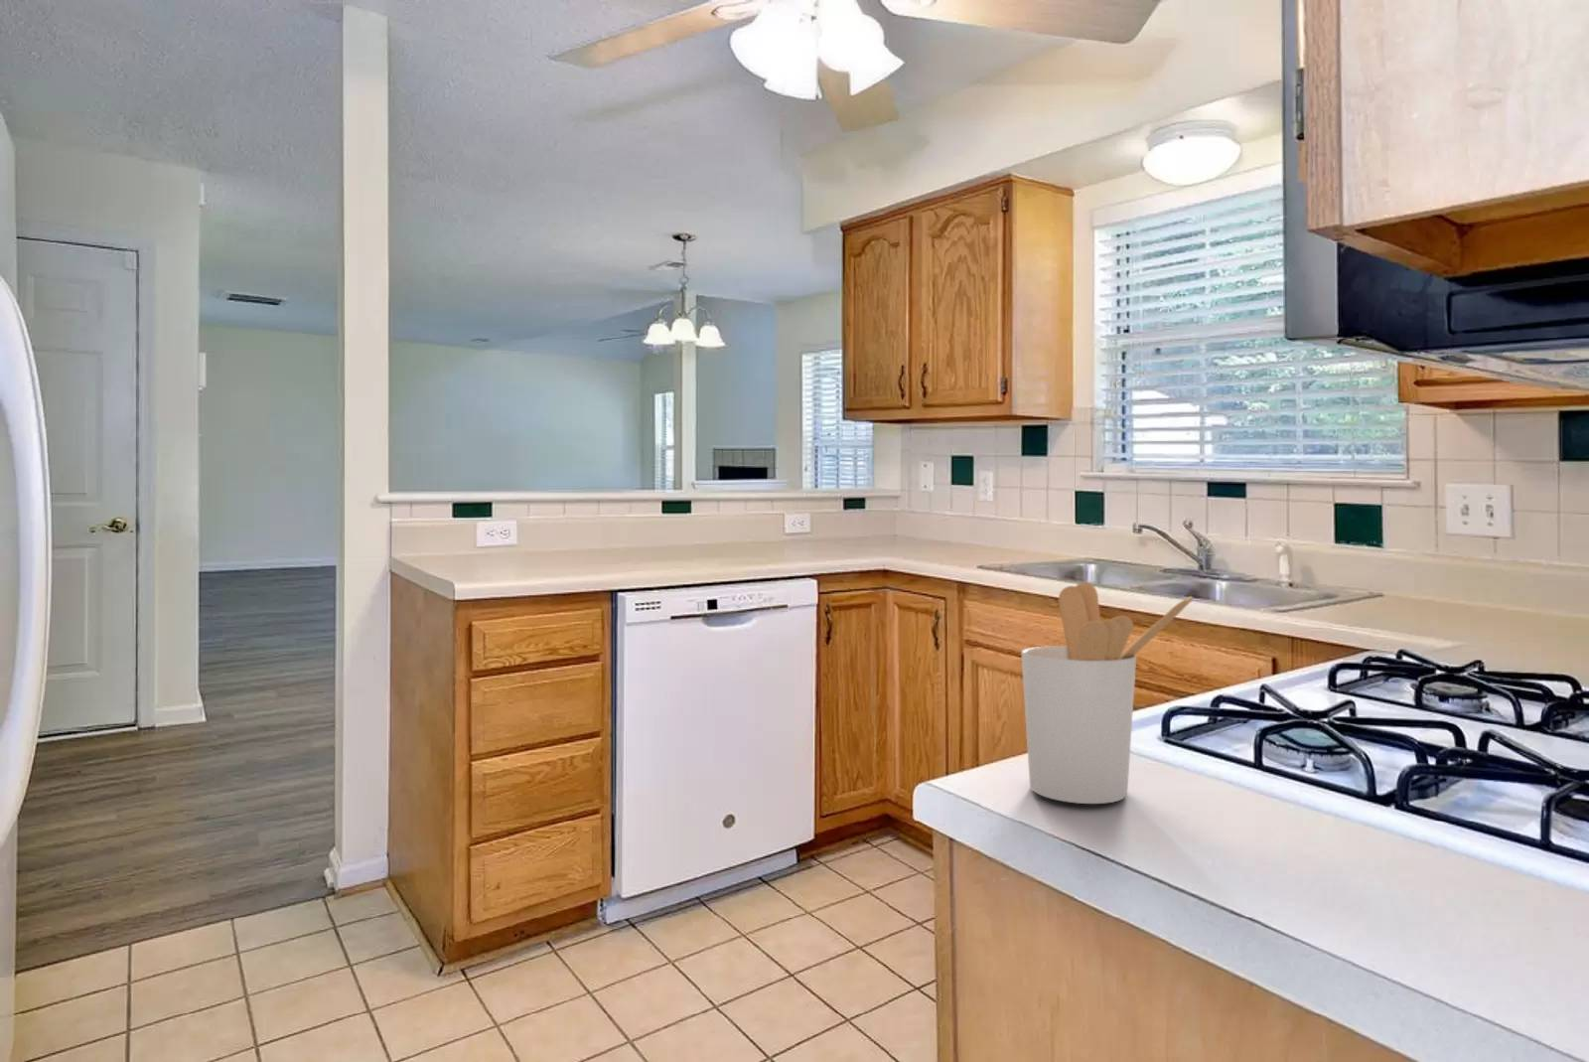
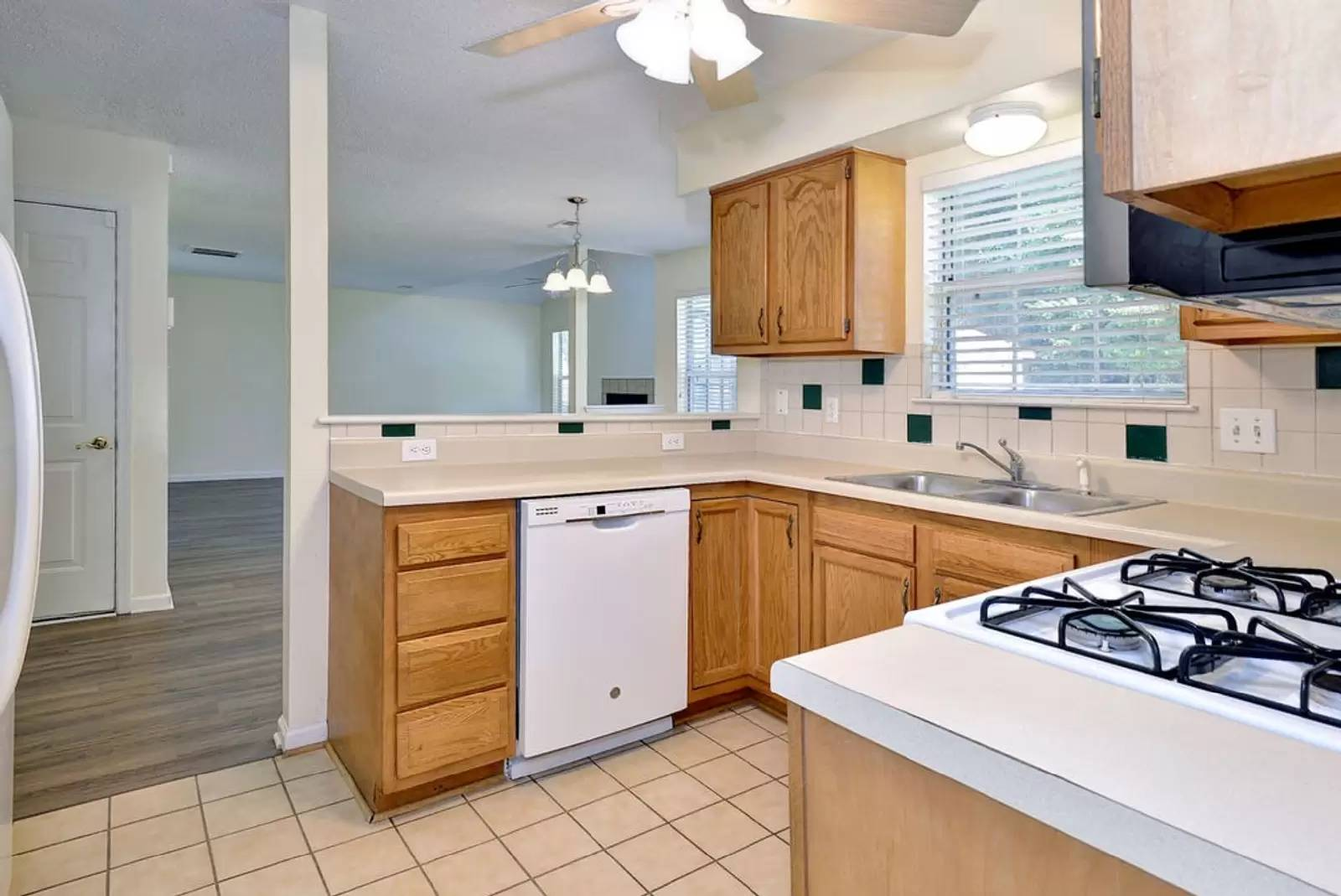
- utensil holder [1020,581,1193,805]
